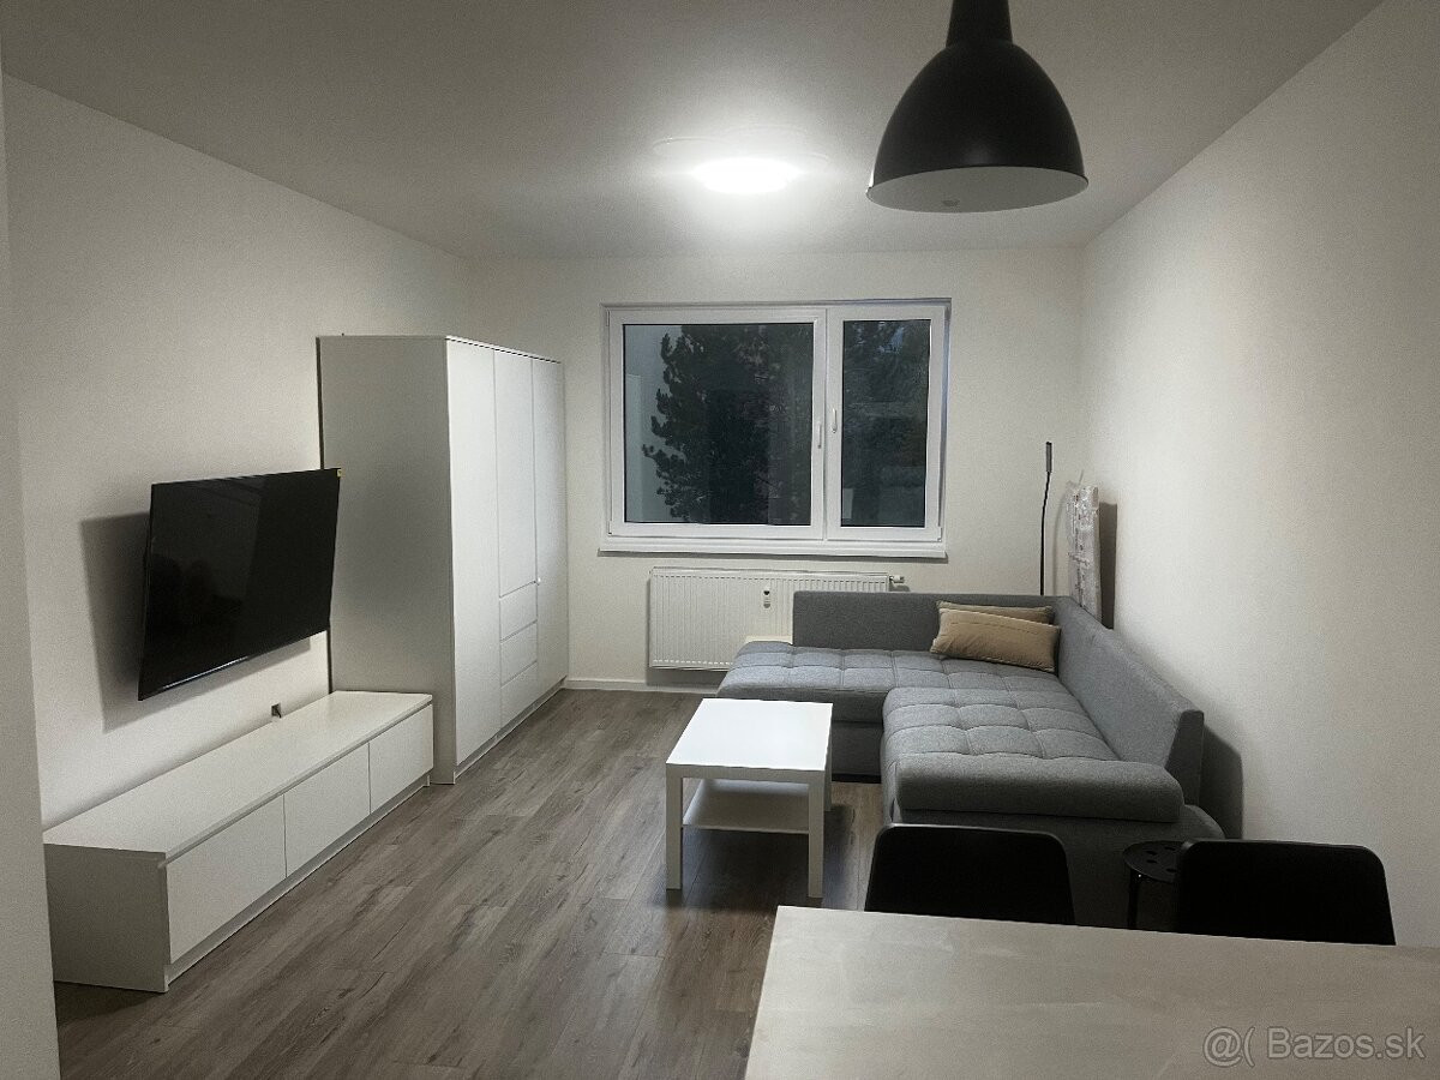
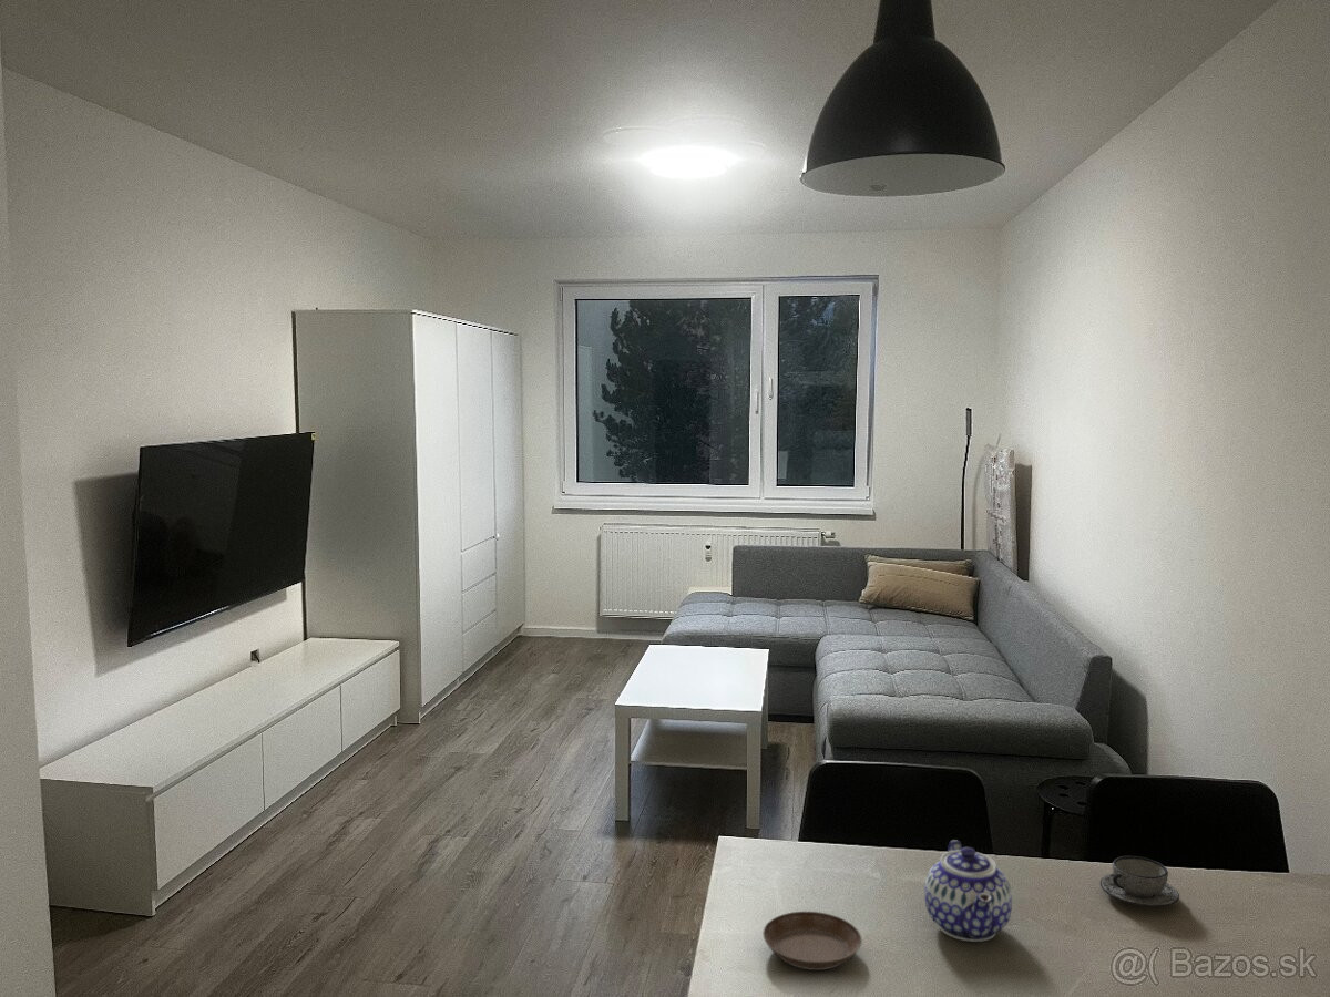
+ saucer [761,911,863,972]
+ teapot [923,839,1013,943]
+ teacup [1099,855,1180,908]
